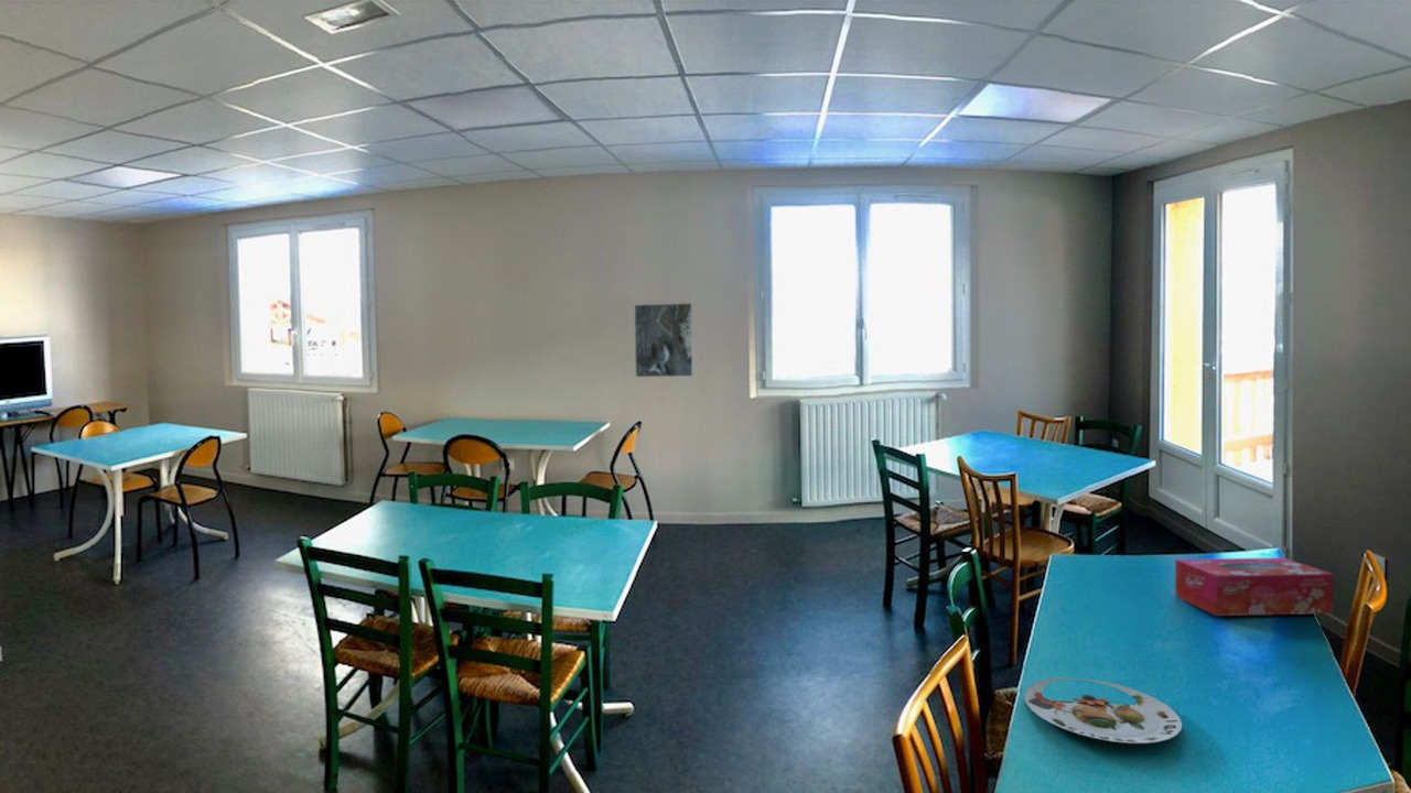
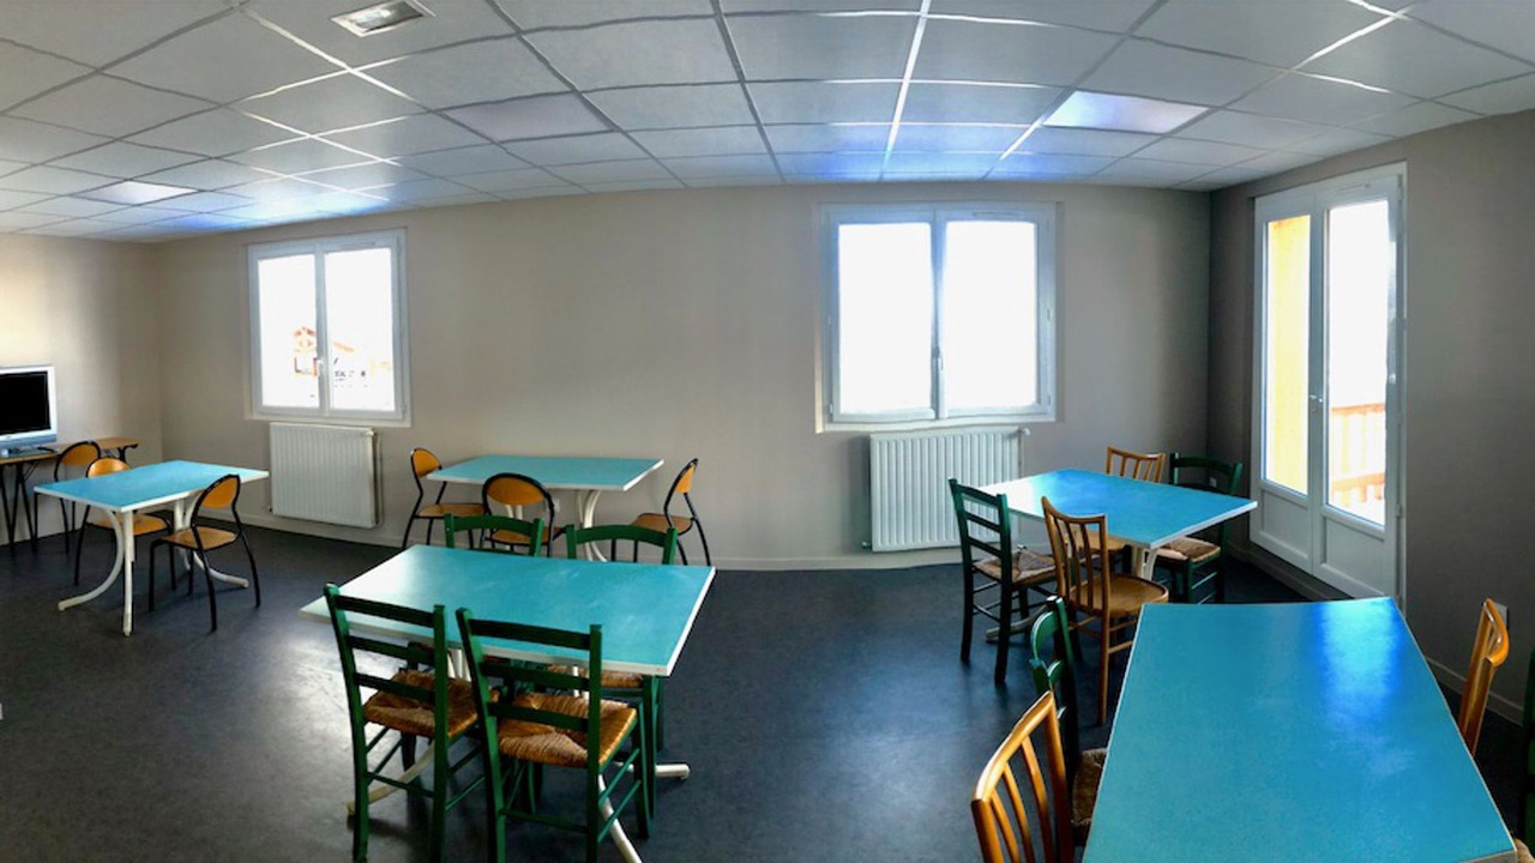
- plate [1023,677,1183,745]
- tissue box [1174,556,1334,617]
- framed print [633,302,694,378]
